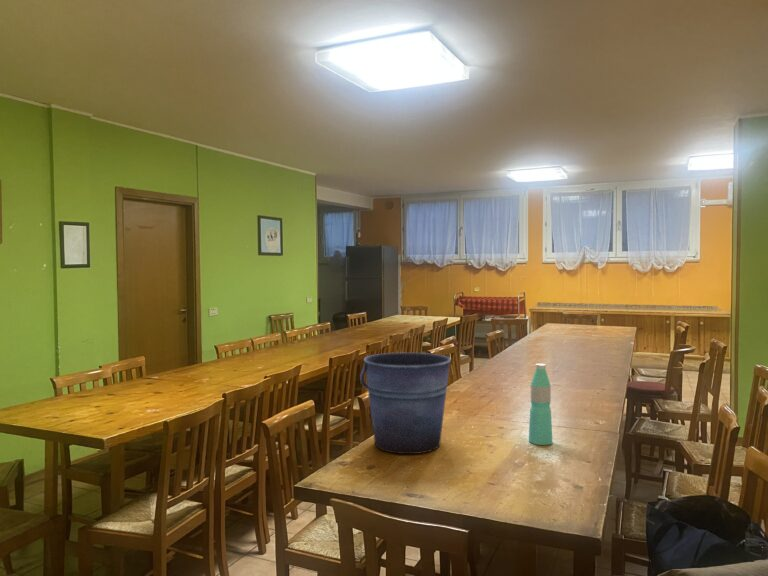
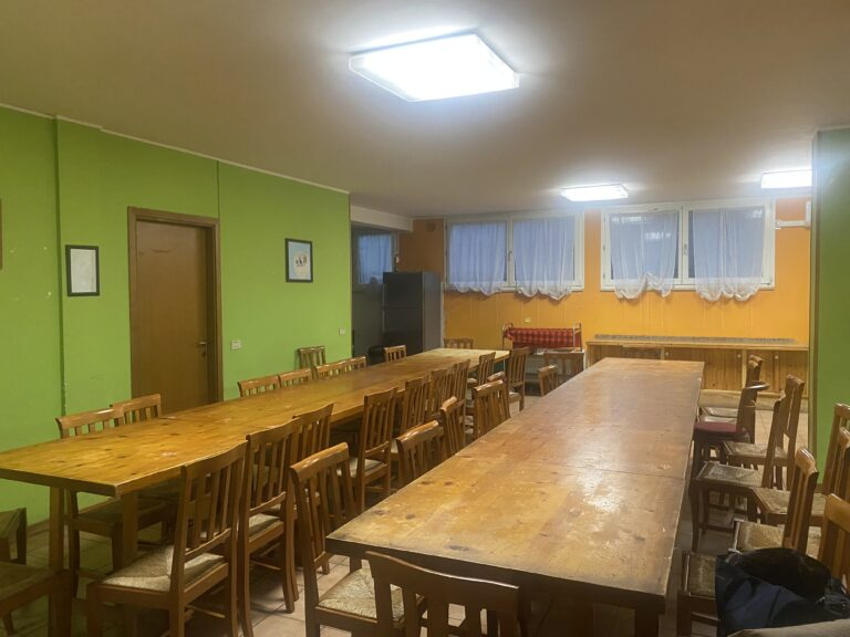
- bucket [359,352,452,455]
- water bottle [528,363,553,446]
